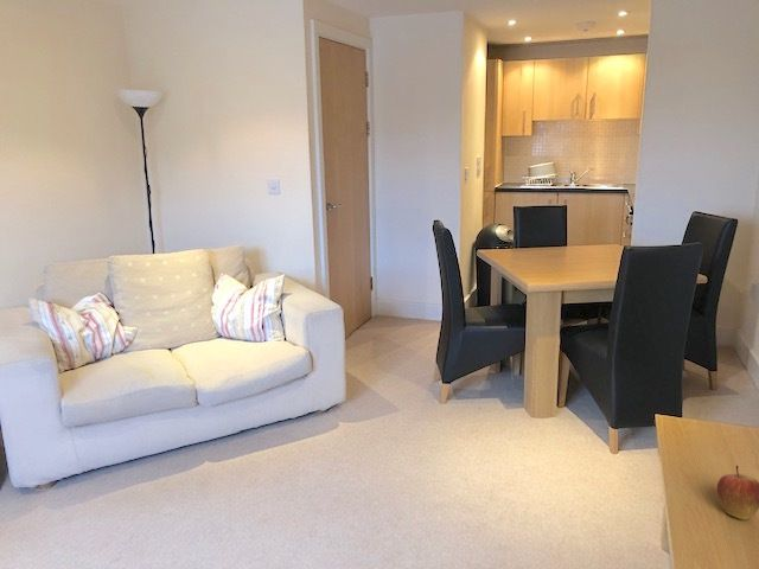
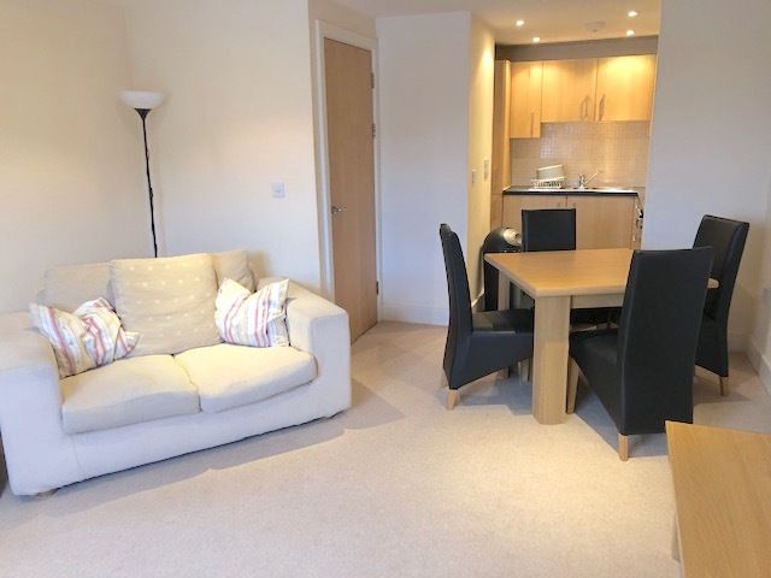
- apple [716,465,759,520]
